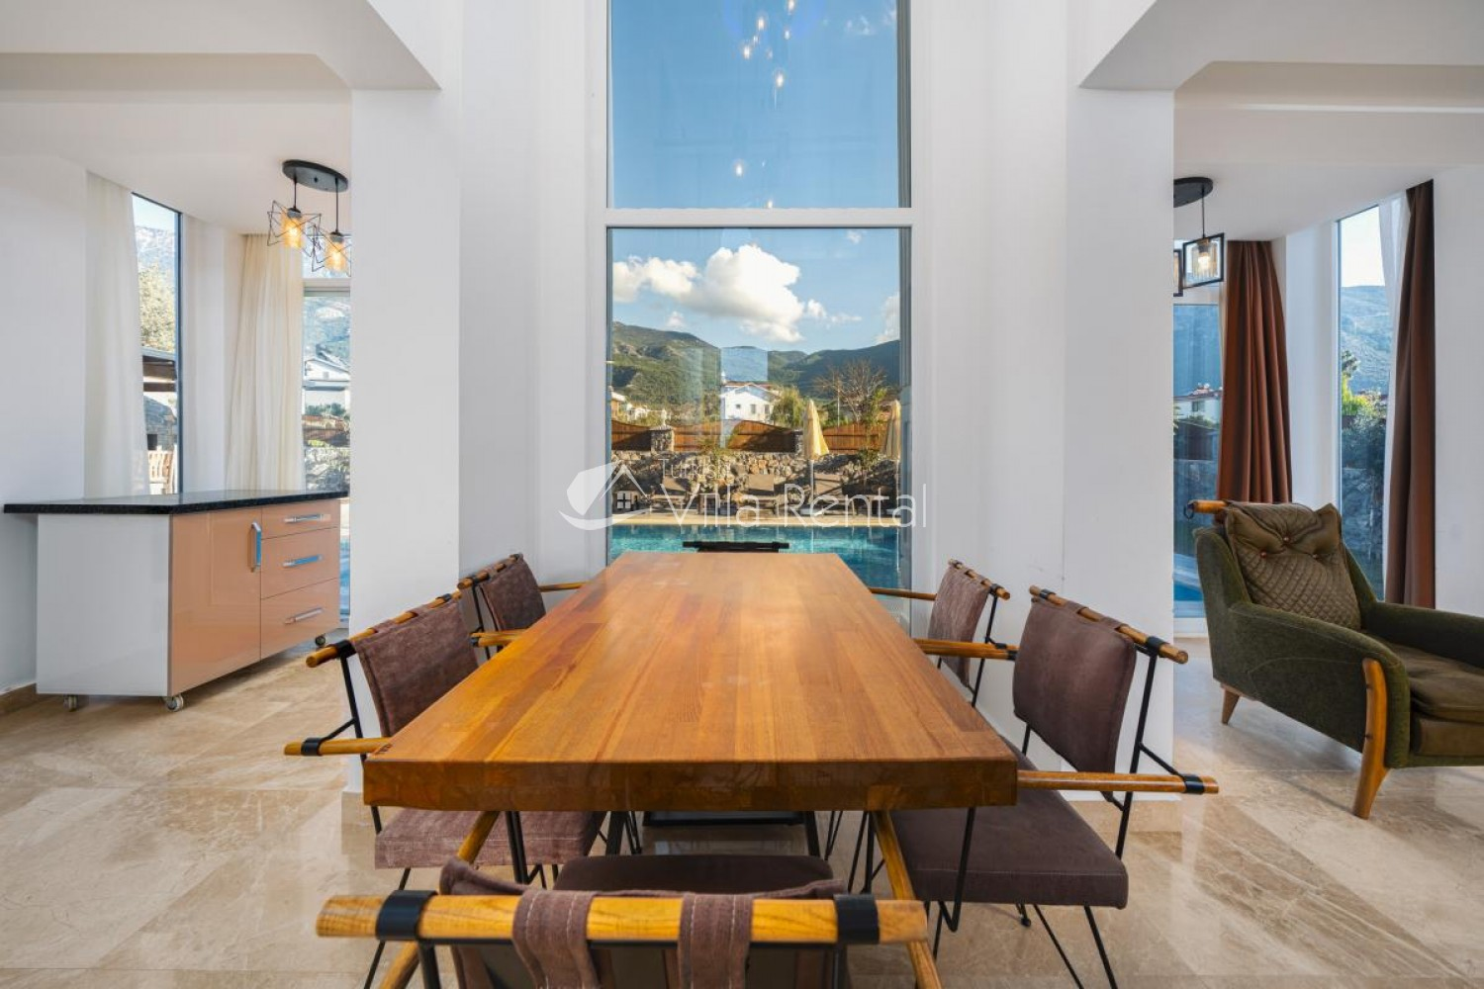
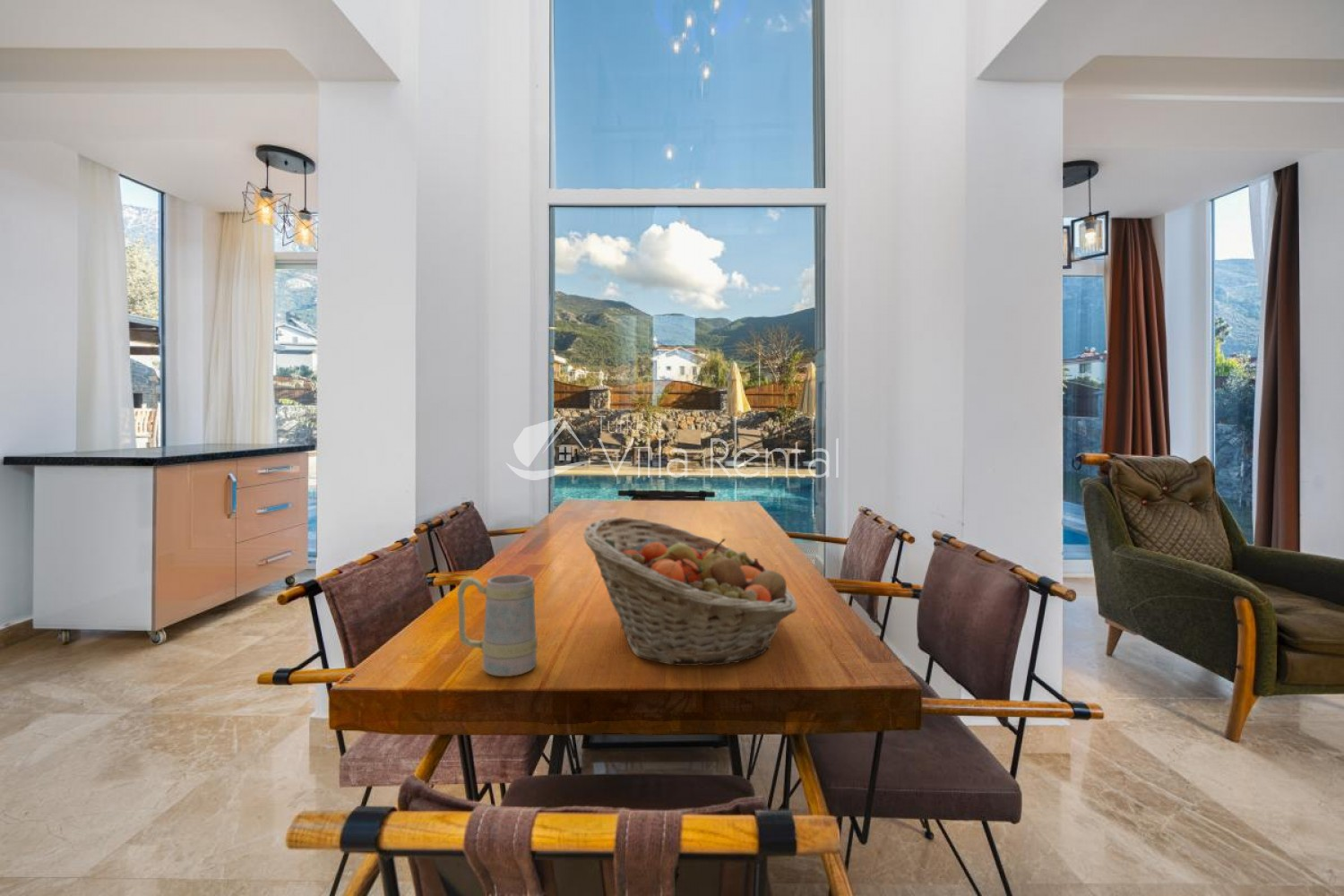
+ fruit basket [582,516,797,667]
+ mug [456,573,538,677]
